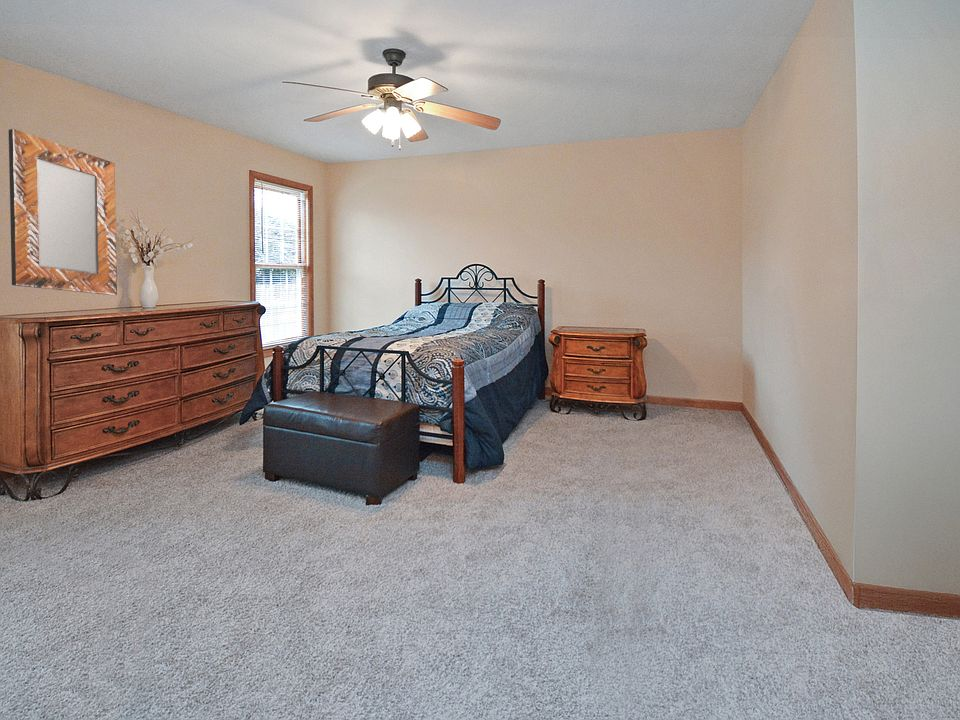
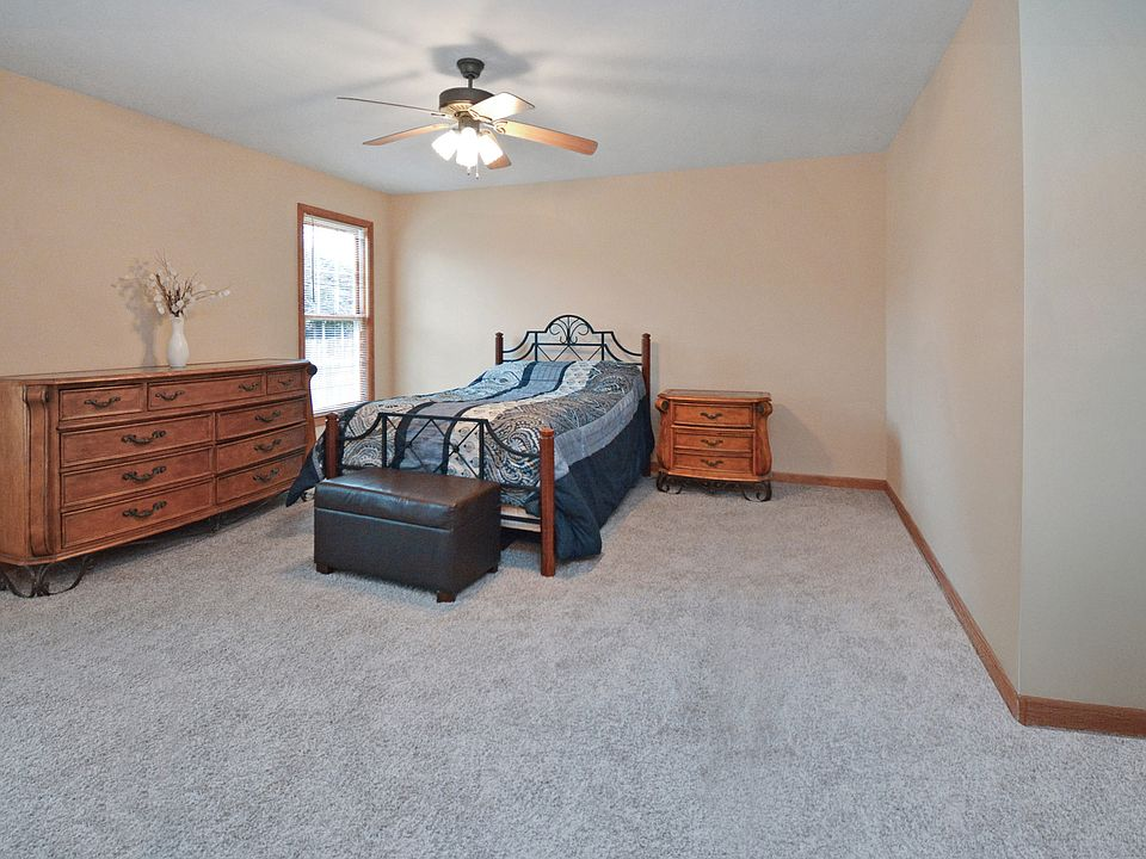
- home mirror [8,128,118,296]
